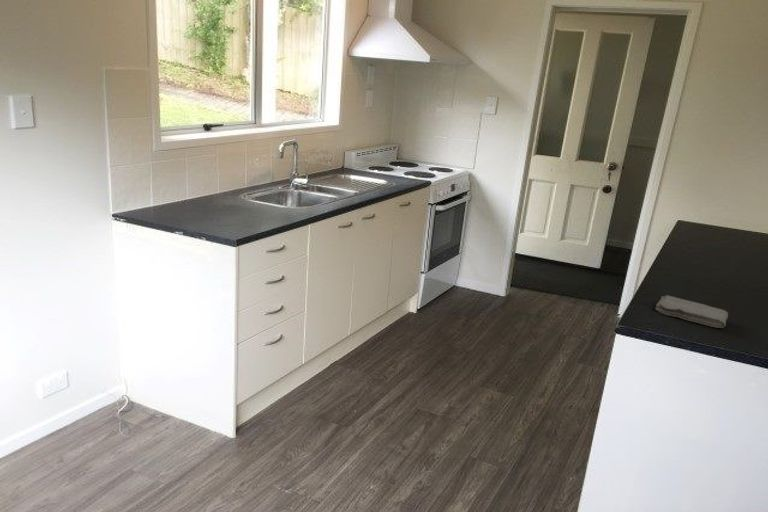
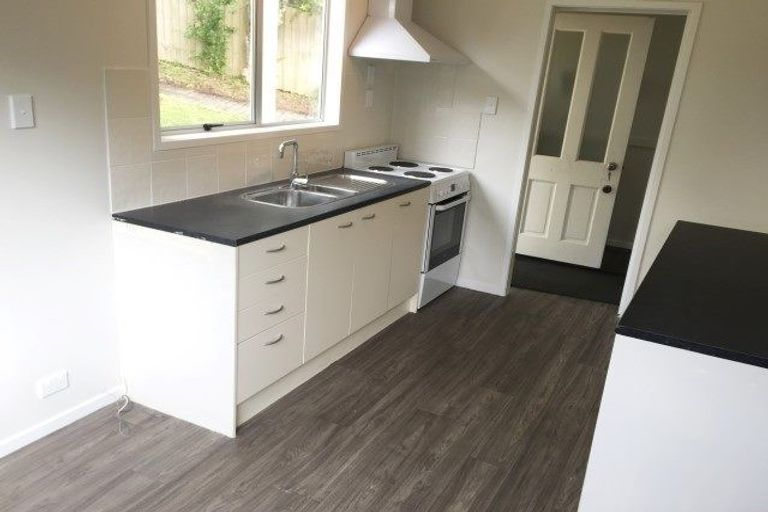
- washcloth [655,294,729,329]
